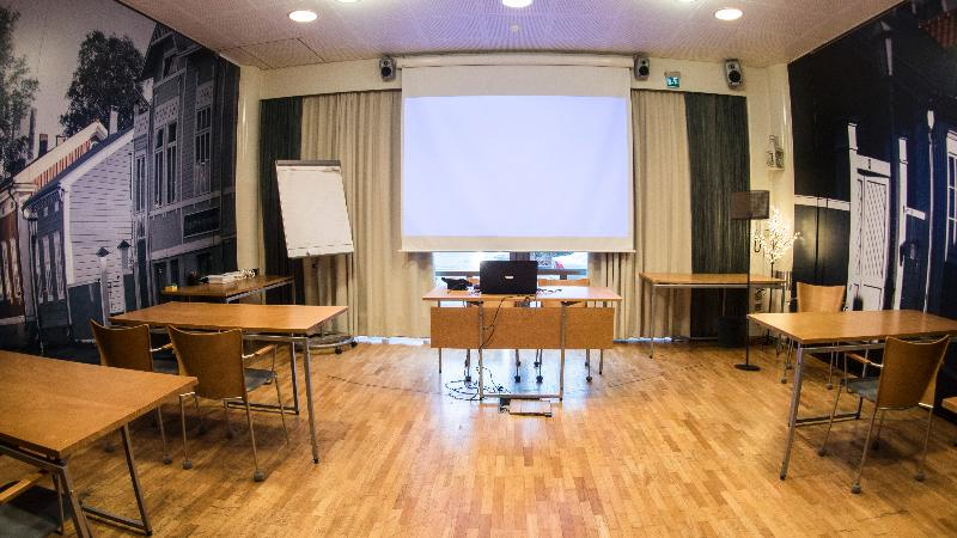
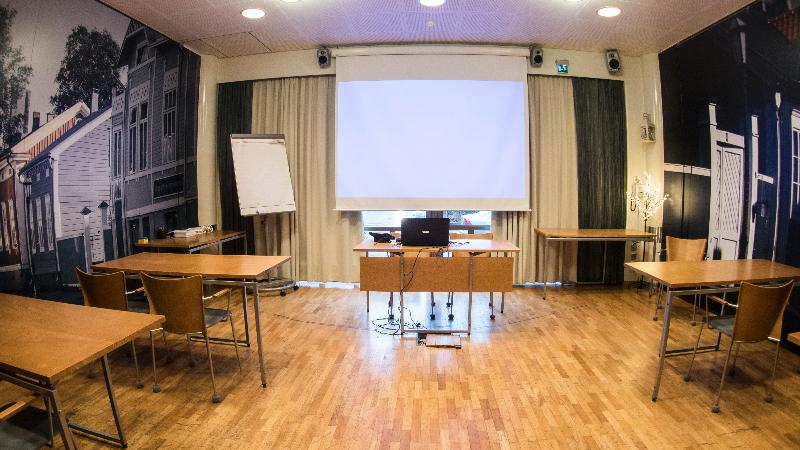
- wastebasket [715,314,744,349]
- floor lamp [730,189,772,372]
